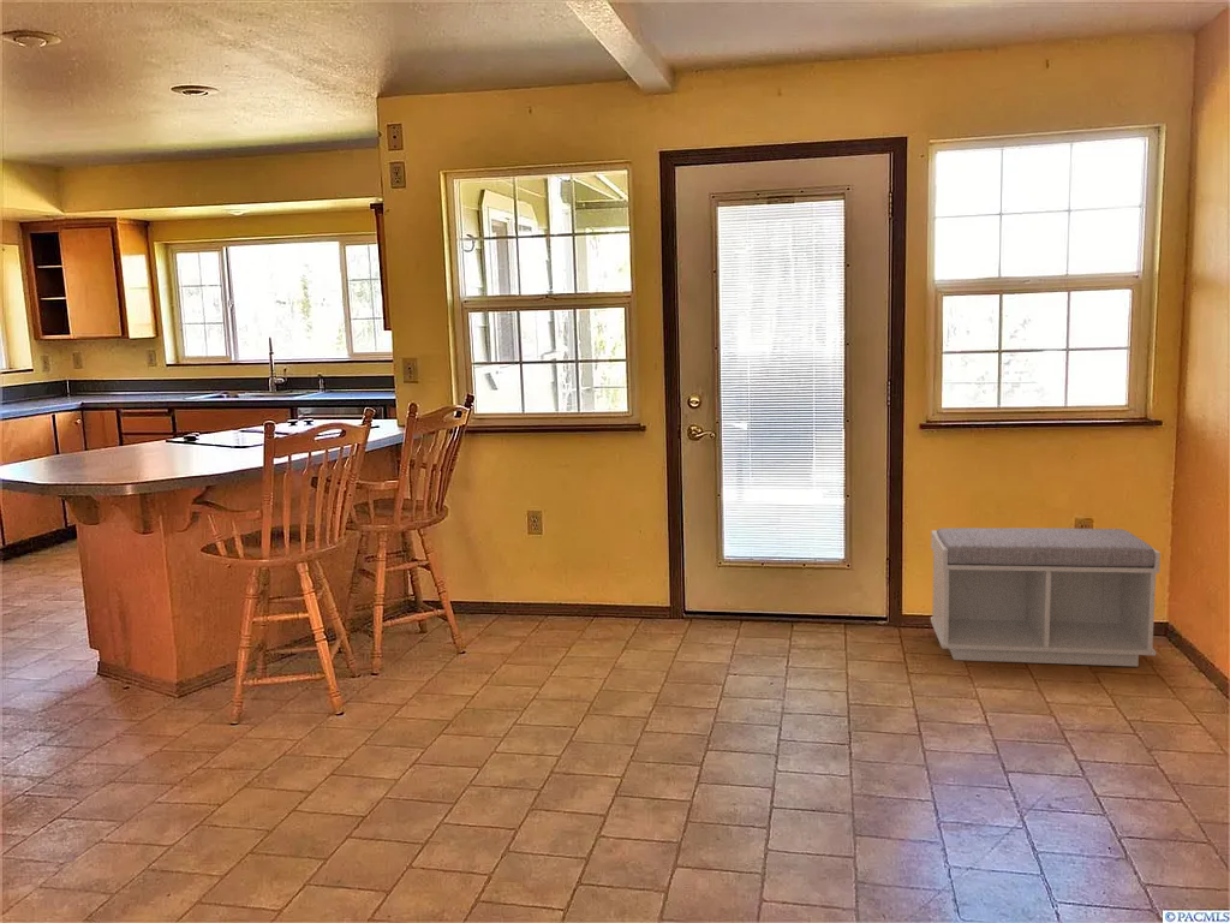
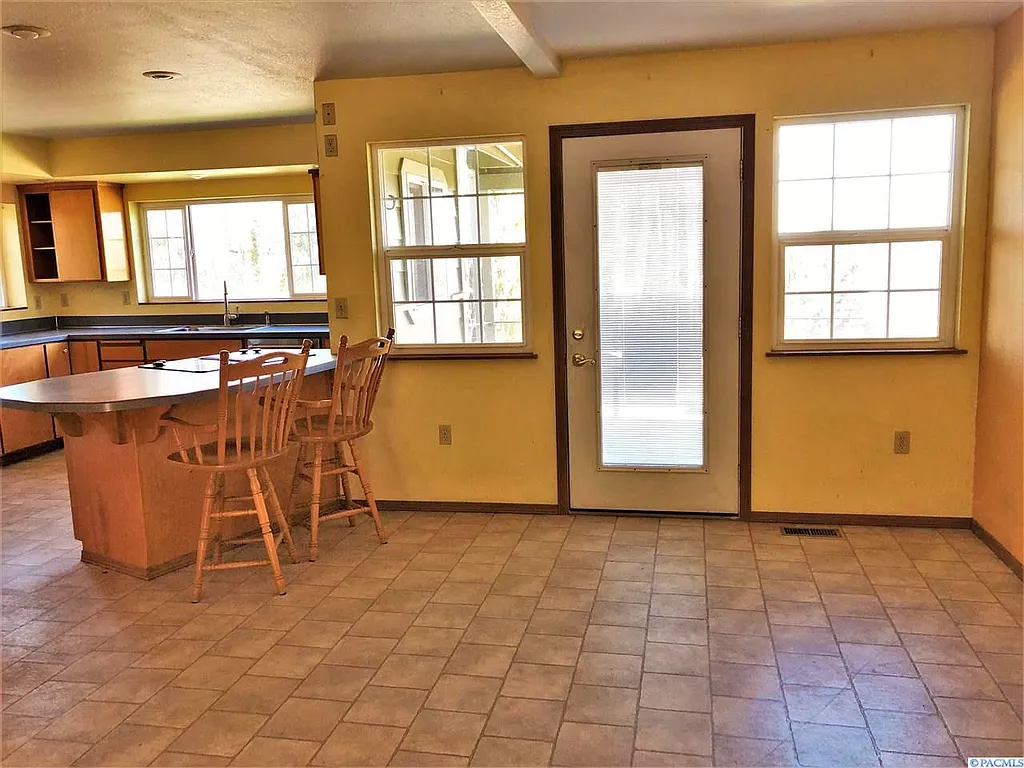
- bench [930,526,1162,667]
